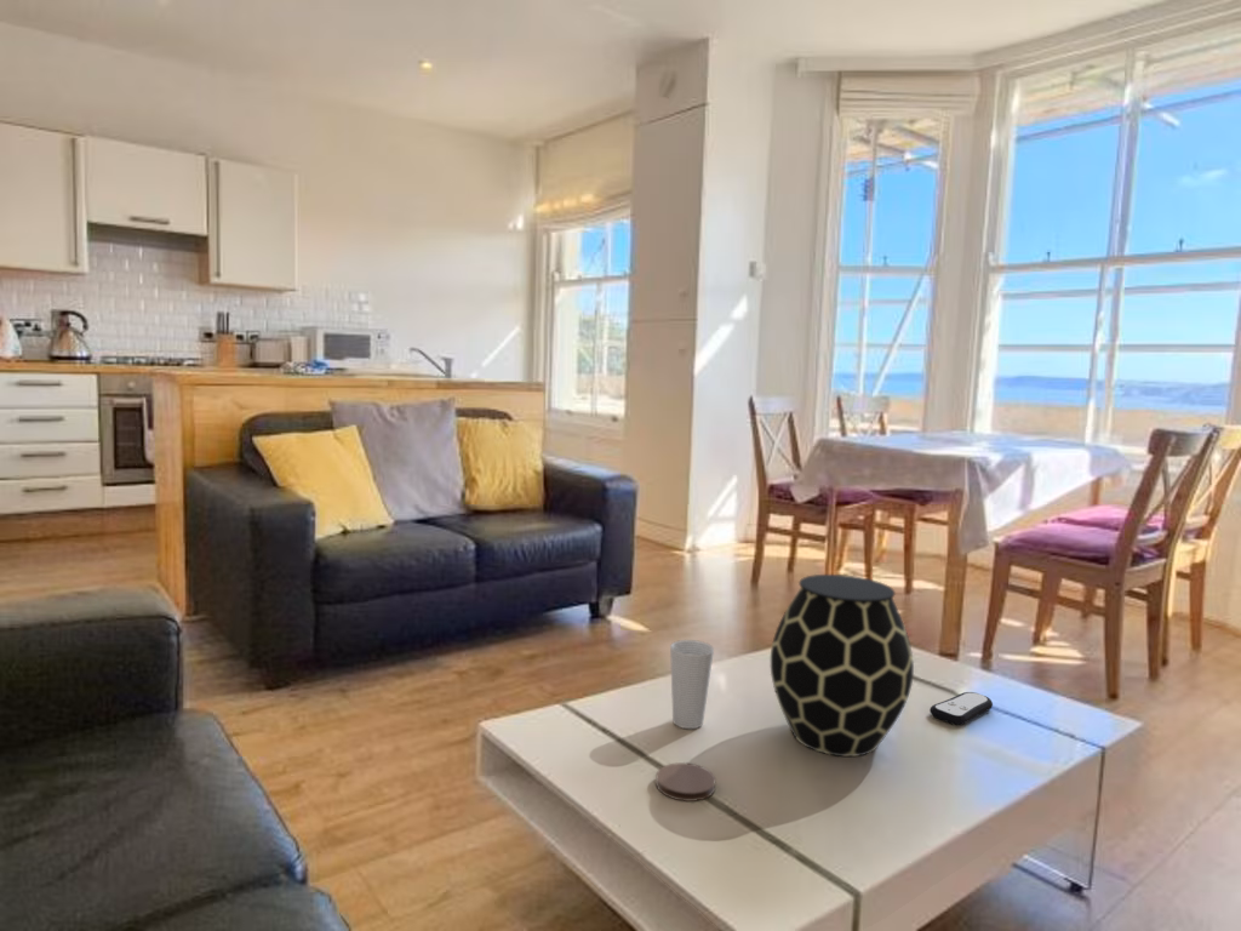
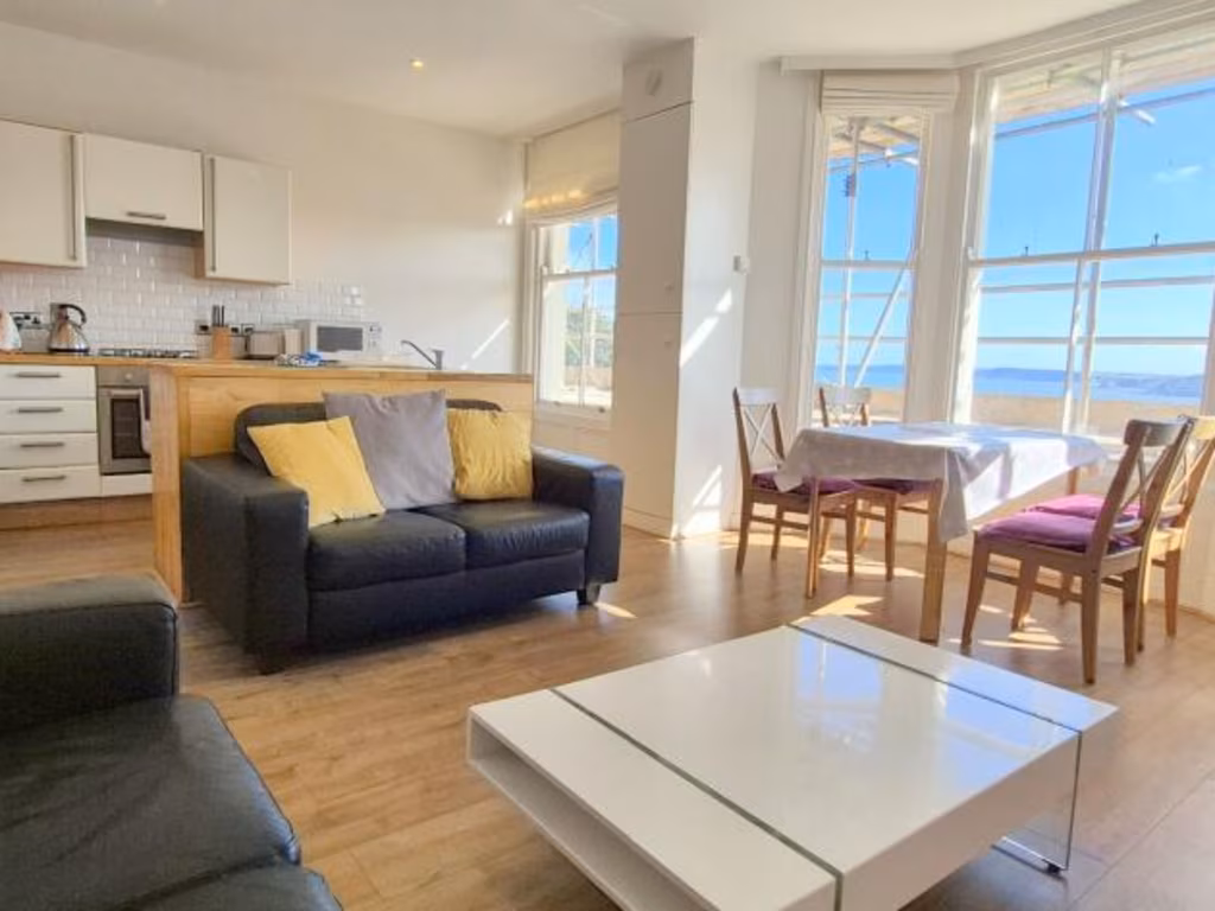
- remote control [928,691,994,726]
- vase [770,573,915,758]
- coaster [654,761,716,803]
- cup [669,639,715,730]
